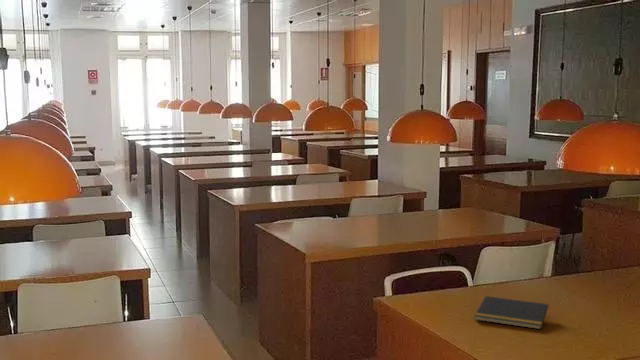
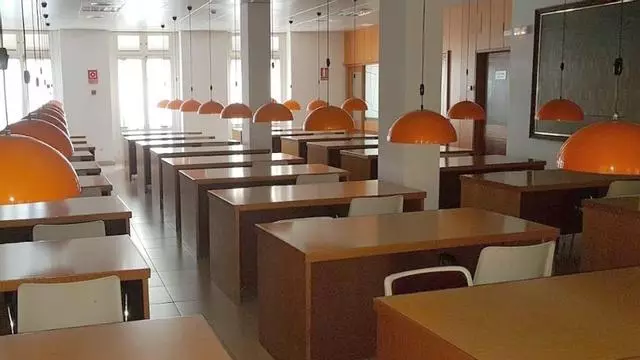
- notepad [473,295,550,330]
